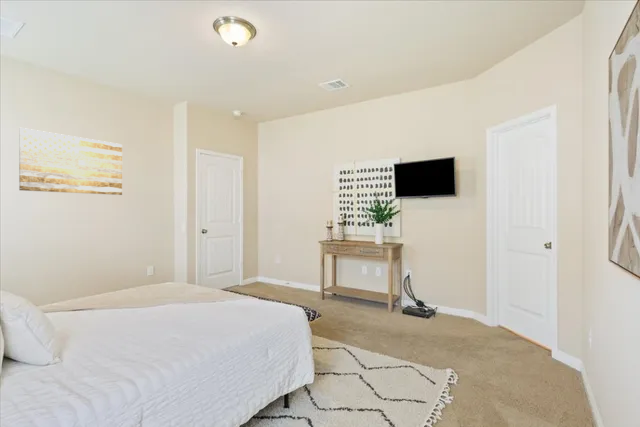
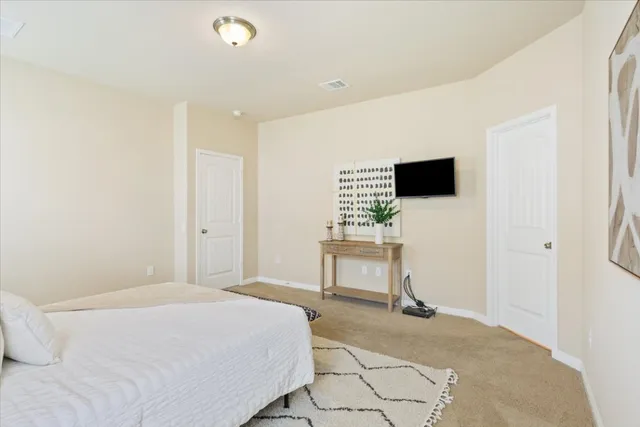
- wall art [18,127,123,196]
